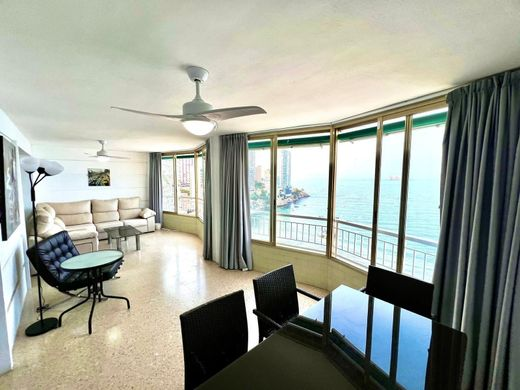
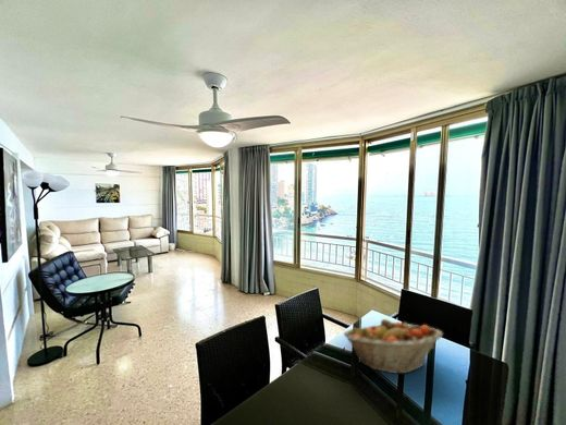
+ fruit basket [343,318,444,375]
